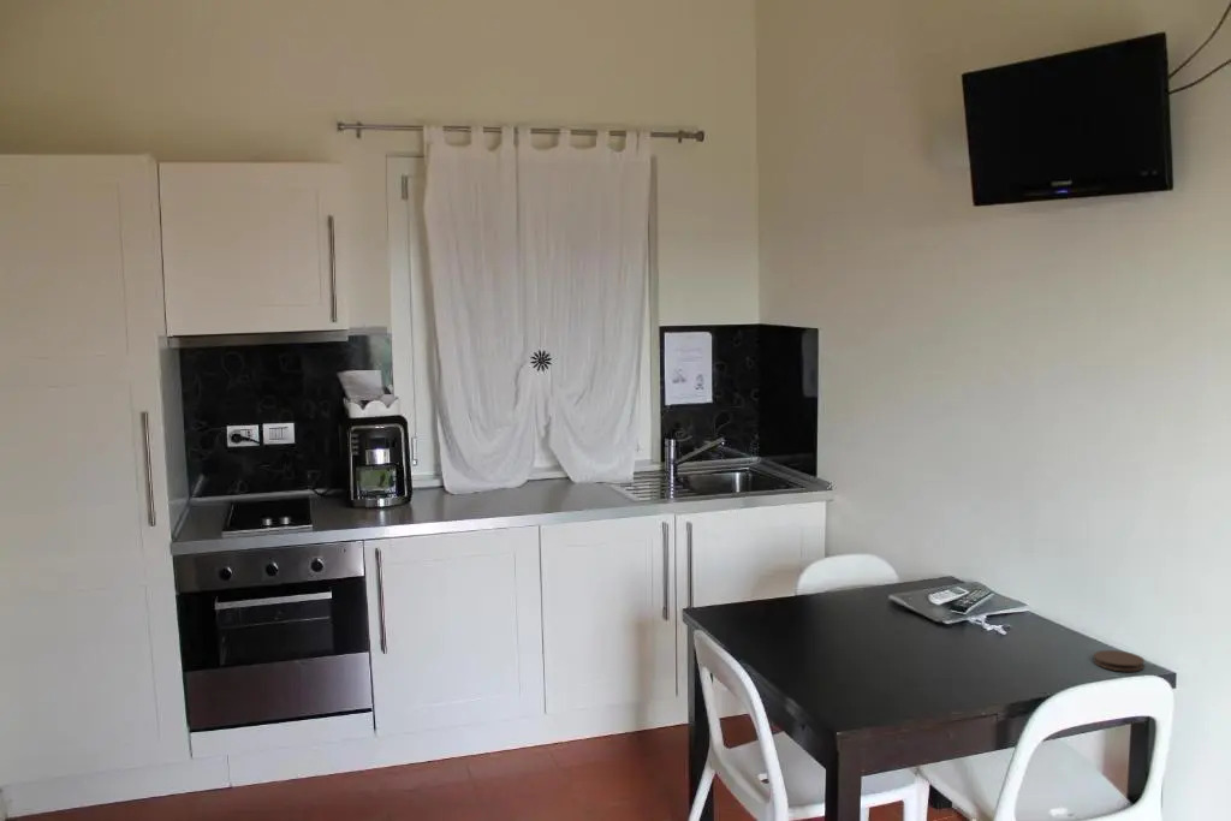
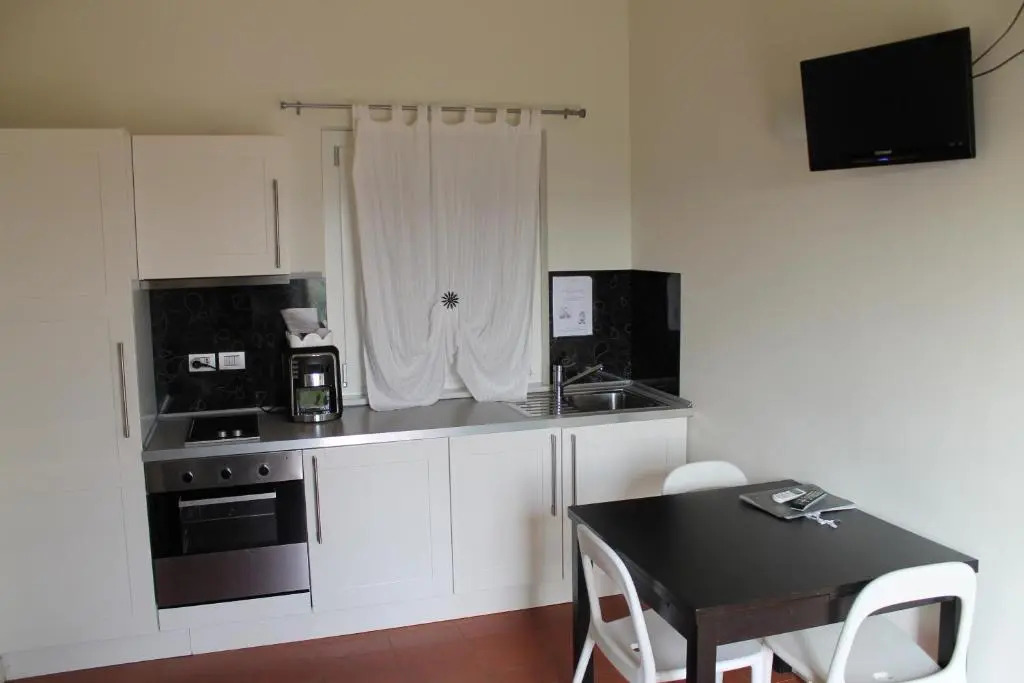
- coaster [1093,649,1146,672]
